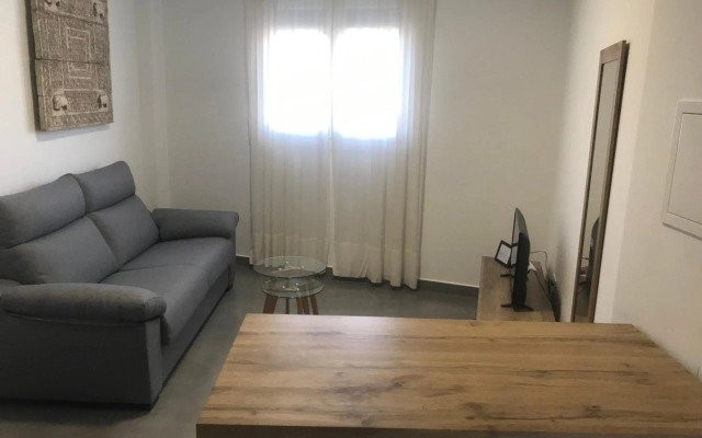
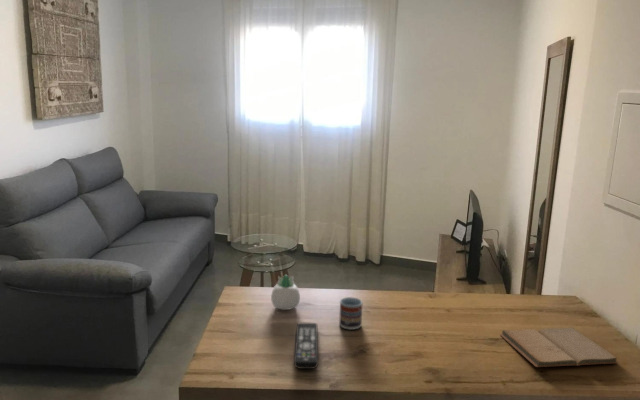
+ book [499,326,620,368]
+ succulent planter [270,274,301,311]
+ cup [338,296,363,331]
+ remote control [293,322,319,370]
